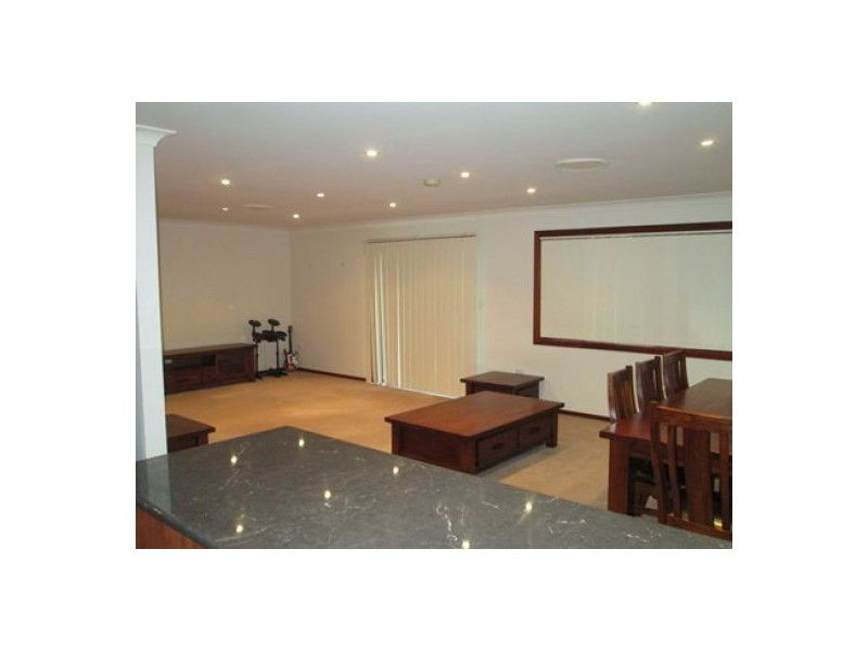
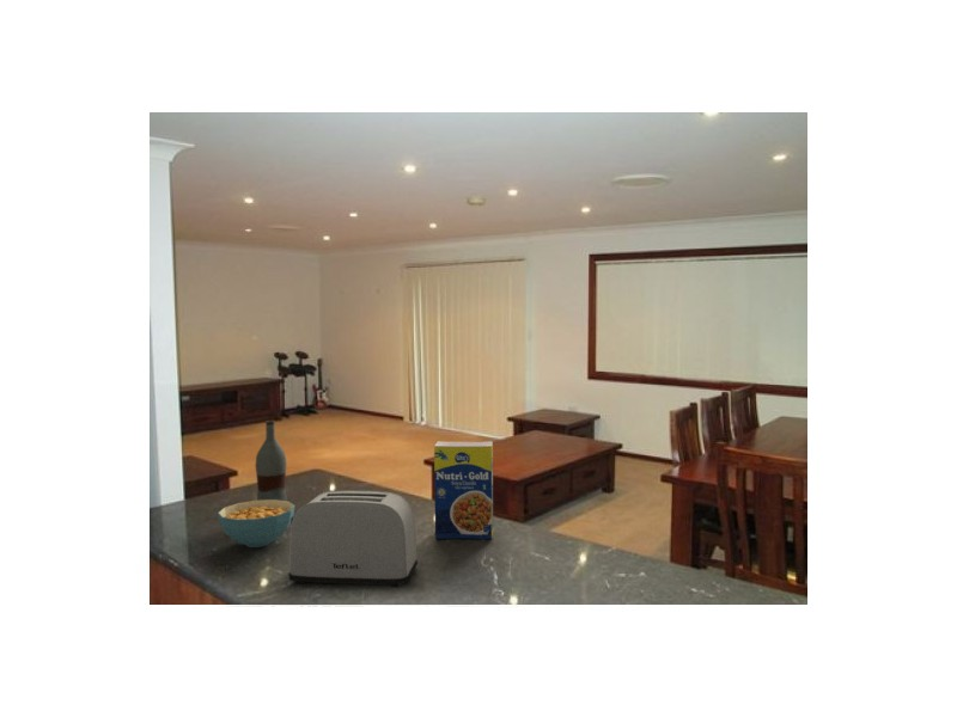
+ legume [433,440,494,540]
+ toaster [287,489,419,588]
+ bottle [254,419,288,502]
+ cereal bowl [217,500,295,549]
